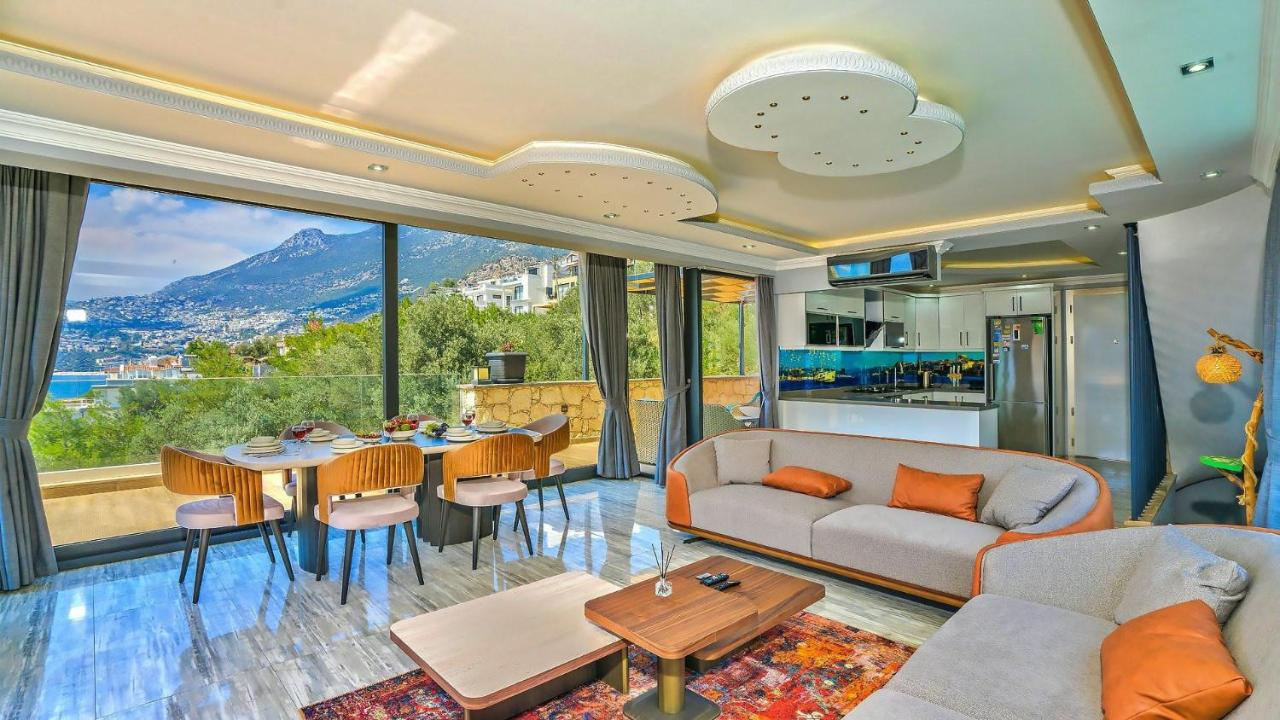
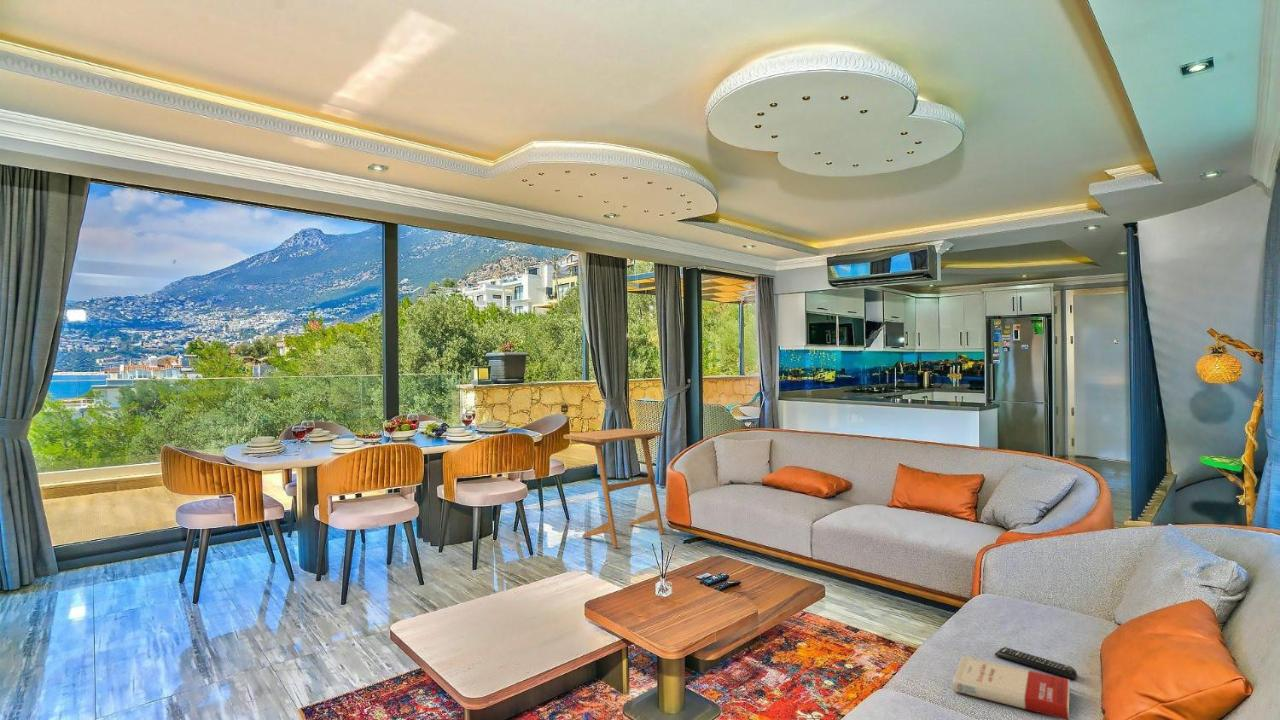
+ remote control [994,646,1078,680]
+ book [952,655,1071,720]
+ side table [563,427,665,548]
